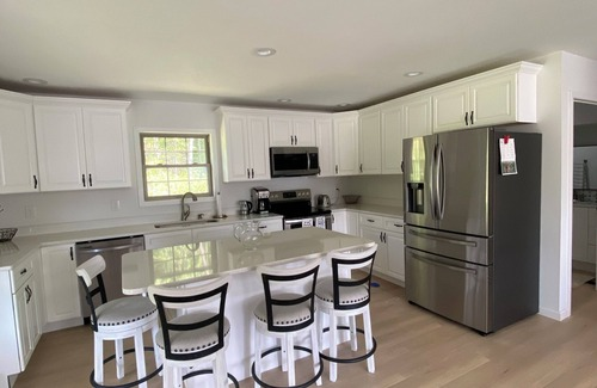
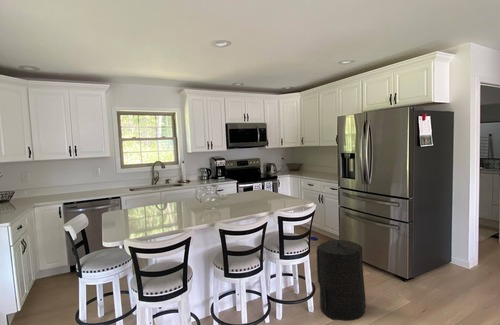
+ trash can [316,239,367,322]
